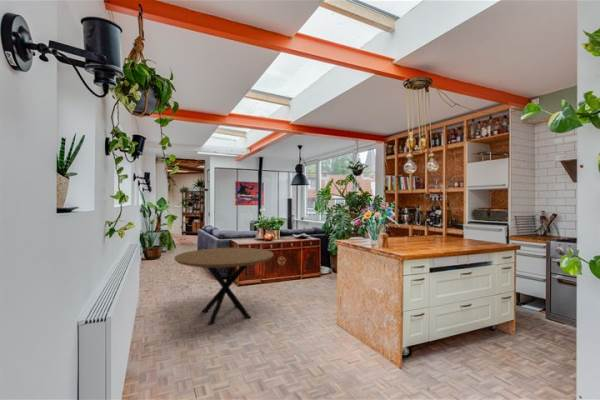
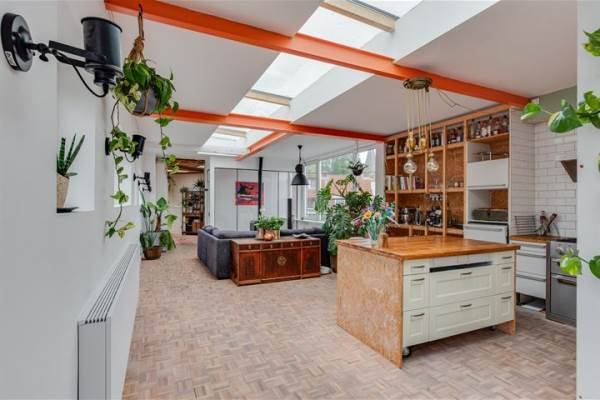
- dining table [173,247,275,326]
